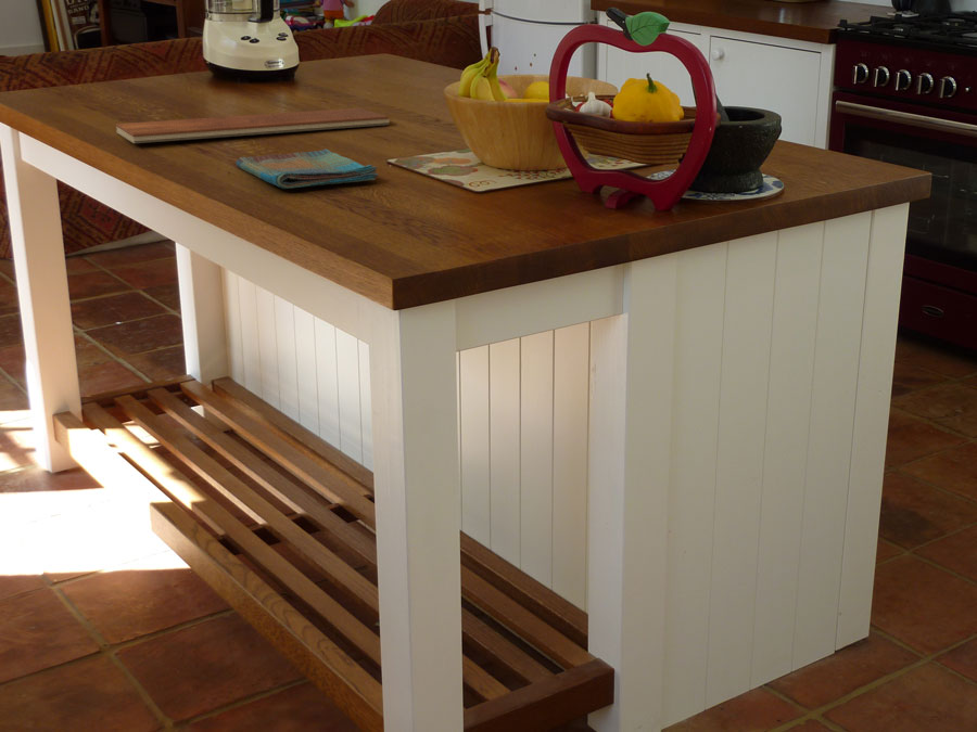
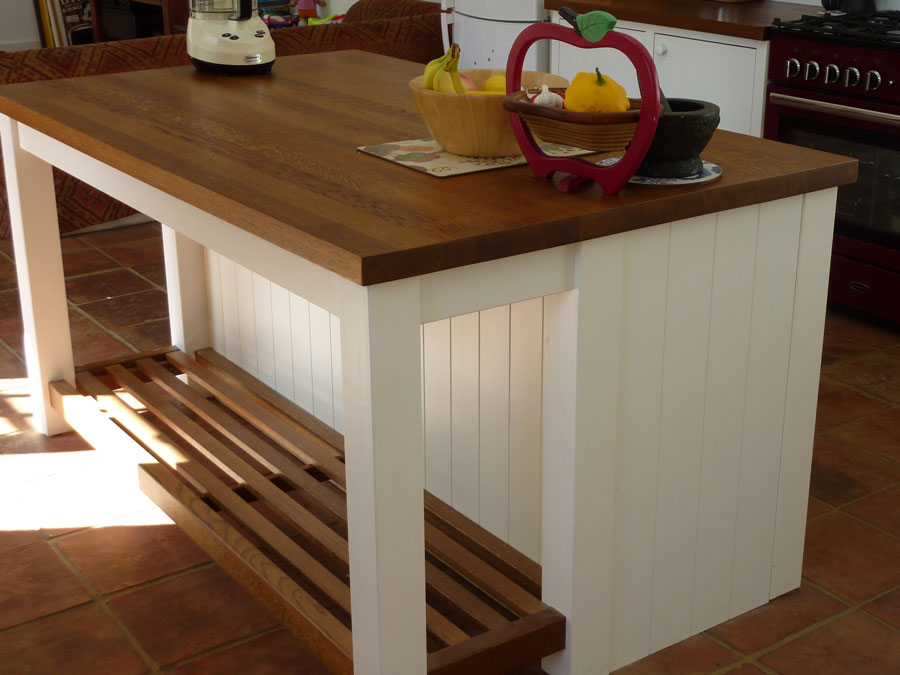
- chopping board [115,107,391,144]
- dish towel [234,149,380,190]
